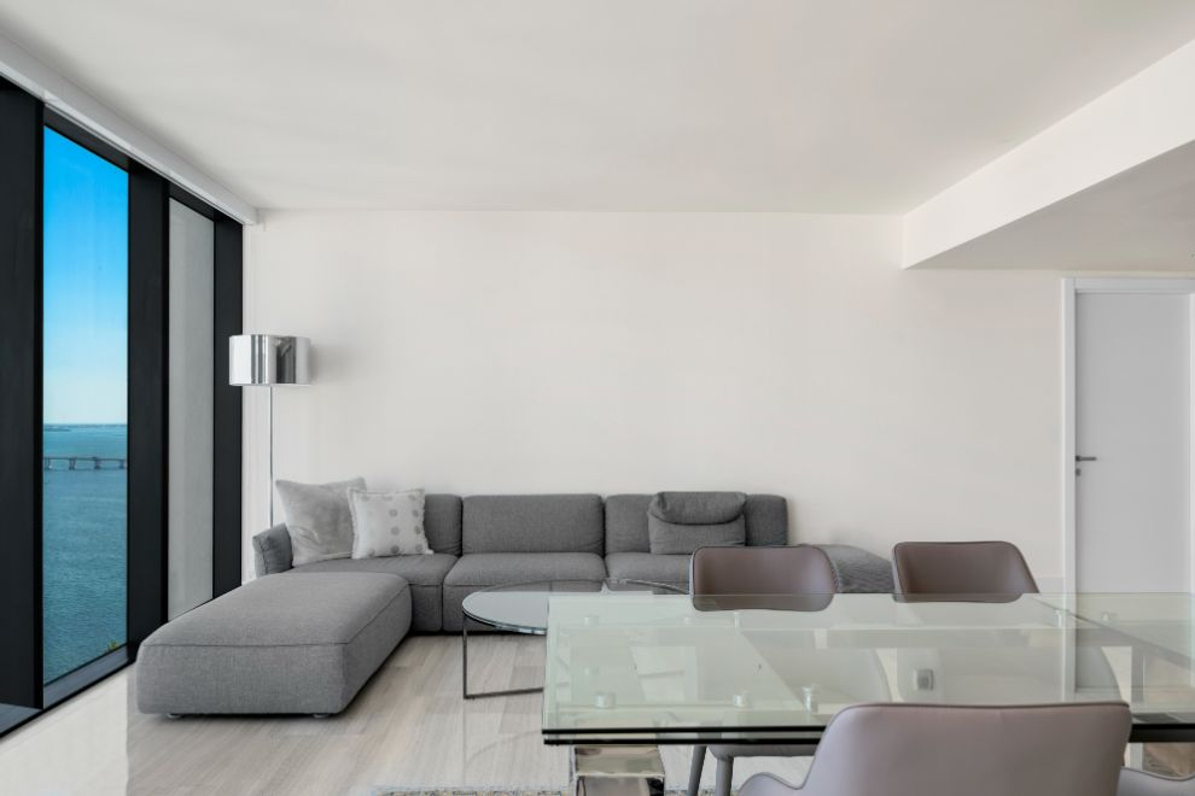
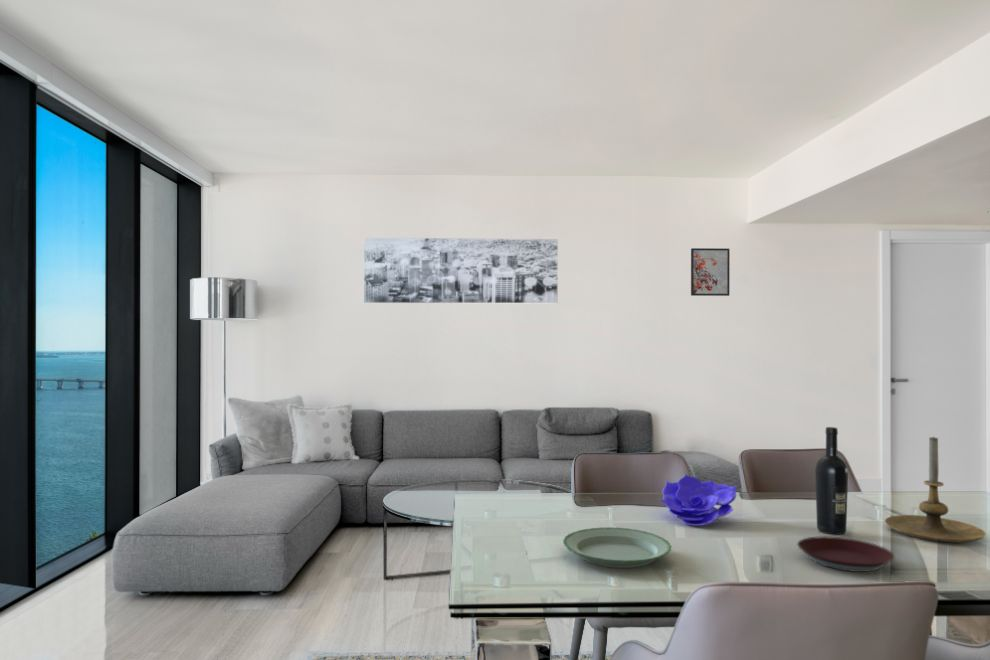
+ candle holder [884,435,987,543]
+ decorative bowl [659,471,738,527]
+ plate [562,526,672,569]
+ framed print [690,247,731,297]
+ wine bottle [814,426,849,535]
+ plate [796,535,895,573]
+ wall art [363,237,559,304]
